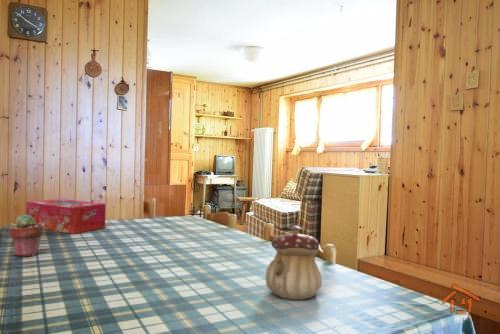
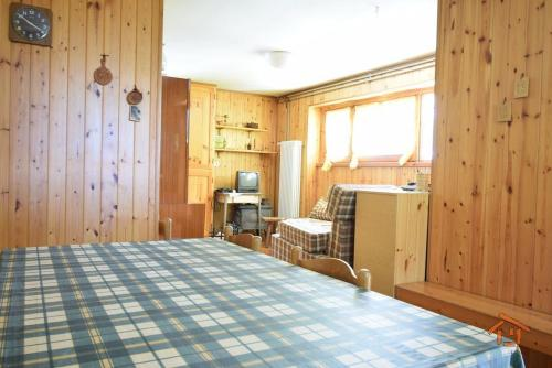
- teapot [264,224,323,301]
- potted succulent [8,213,45,257]
- tissue box [25,198,106,235]
